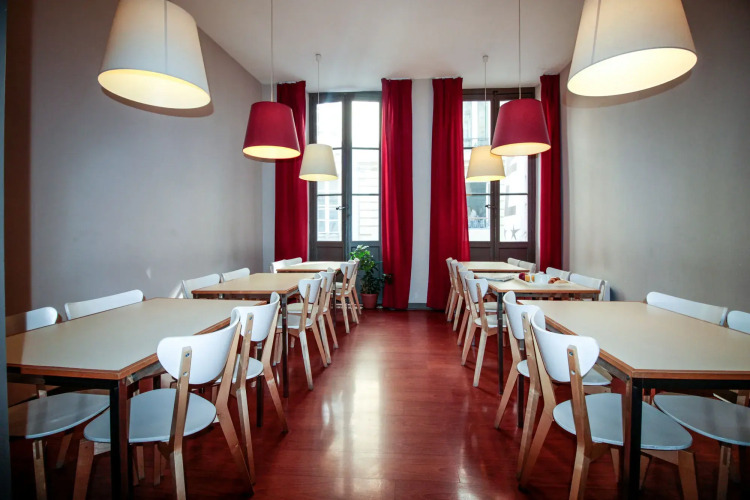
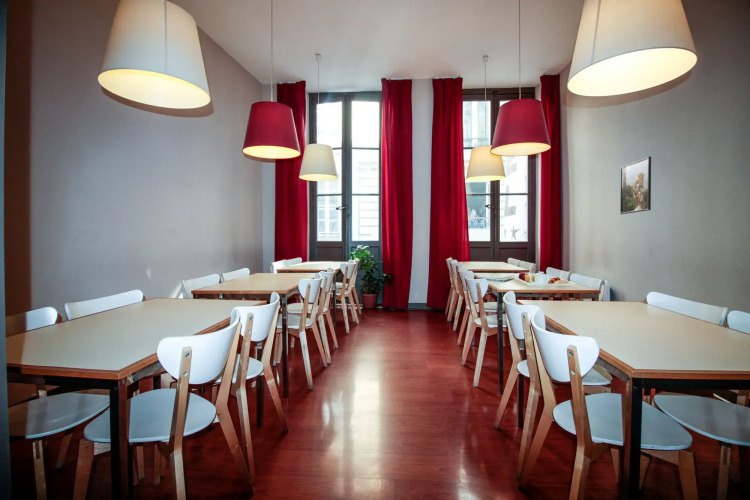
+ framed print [619,156,652,215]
